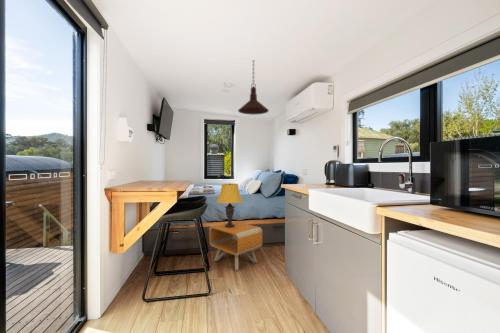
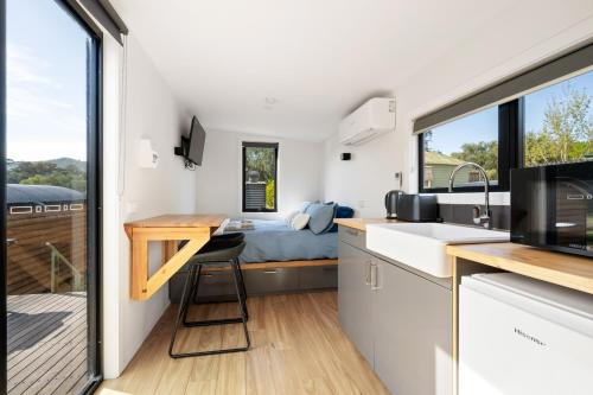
- pendant light [237,61,270,116]
- nightstand [209,220,263,272]
- table lamp [215,182,244,228]
